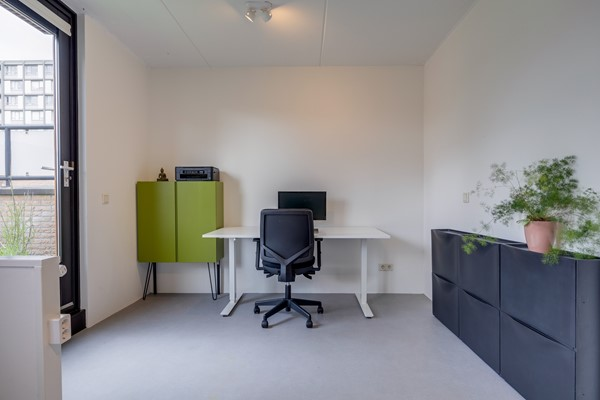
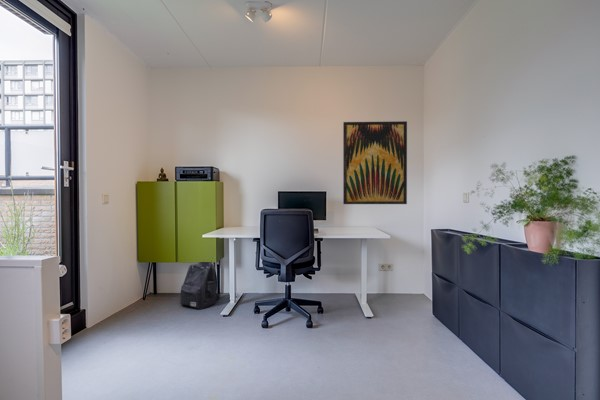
+ backpack [179,261,221,310]
+ wall art [342,120,408,205]
